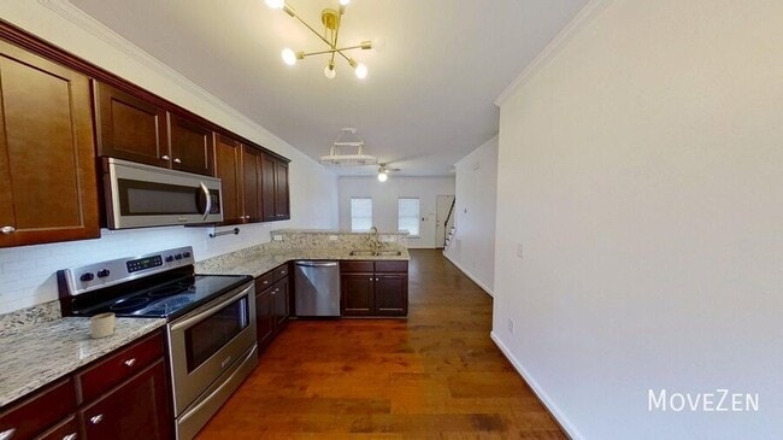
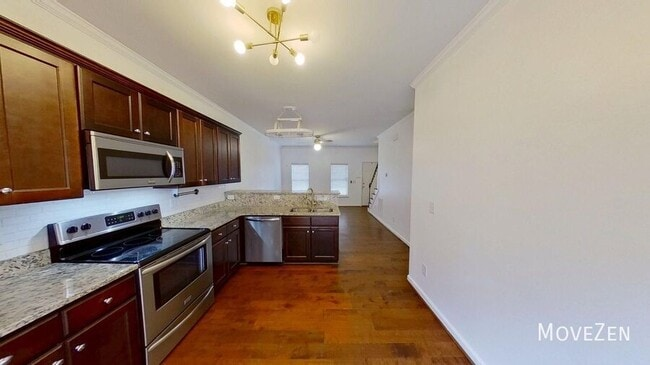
- mug [89,312,117,340]
